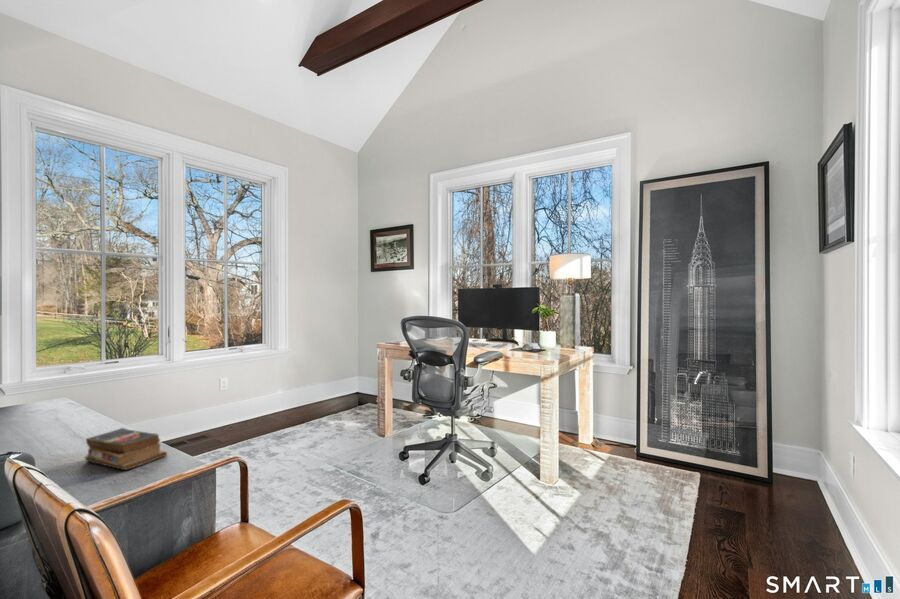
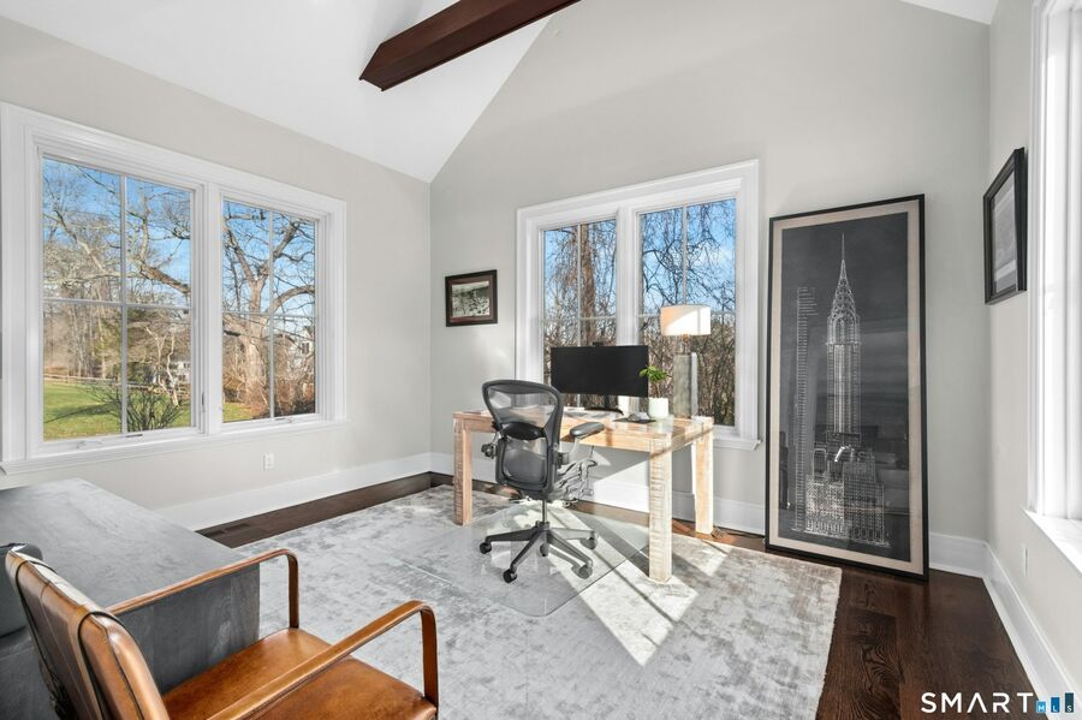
- books [83,427,168,471]
